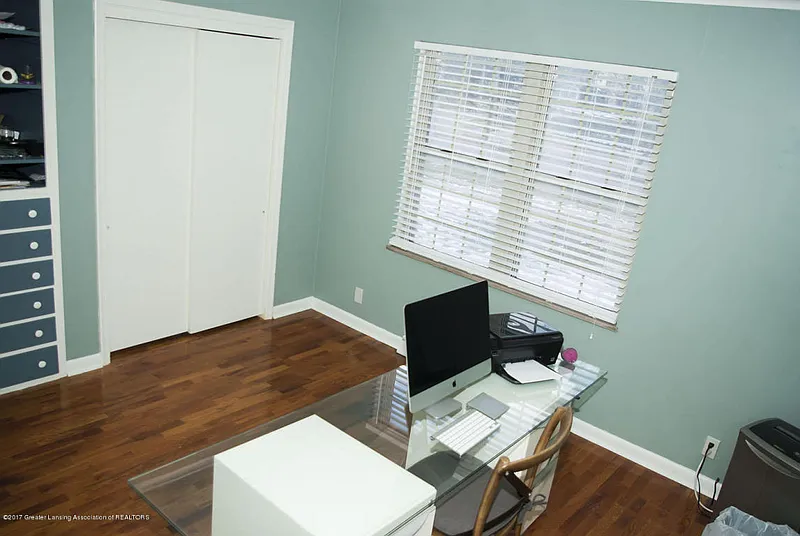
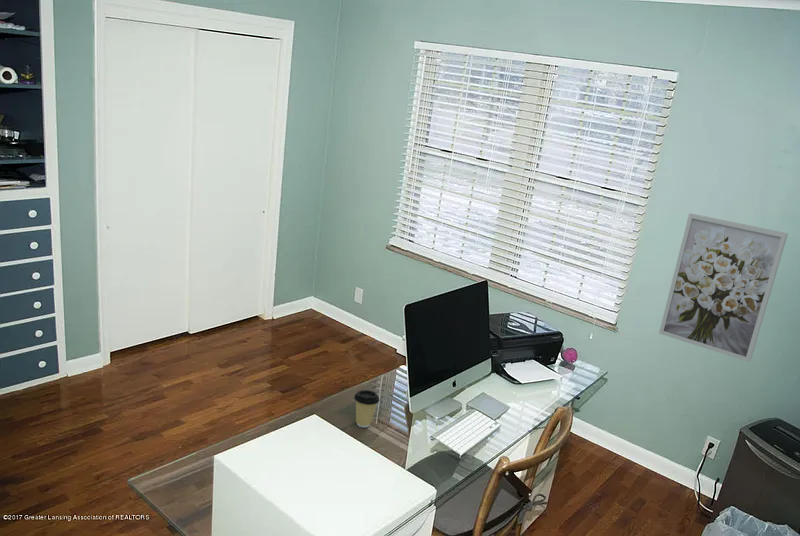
+ coffee cup [353,389,380,428]
+ wall art [658,212,789,363]
